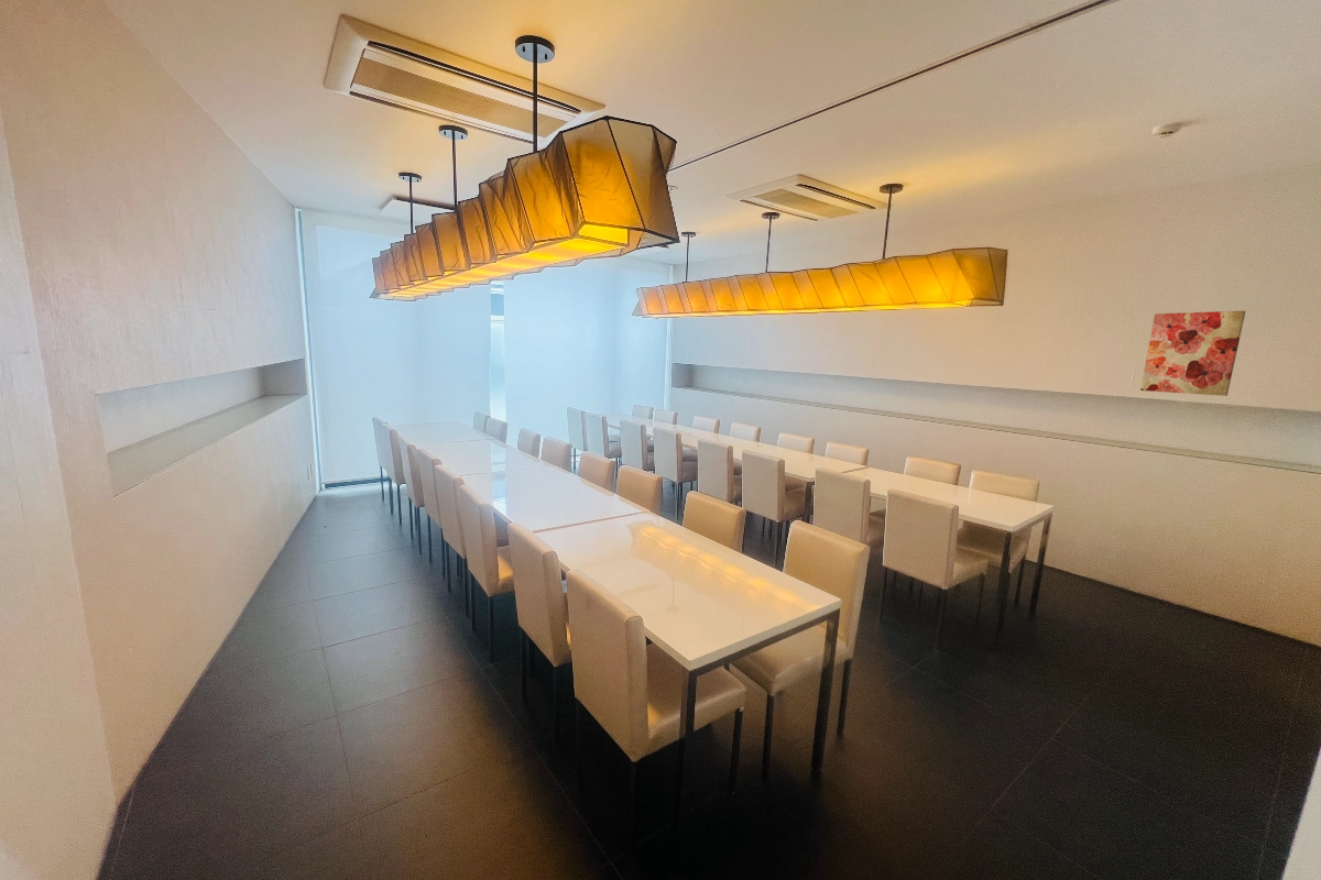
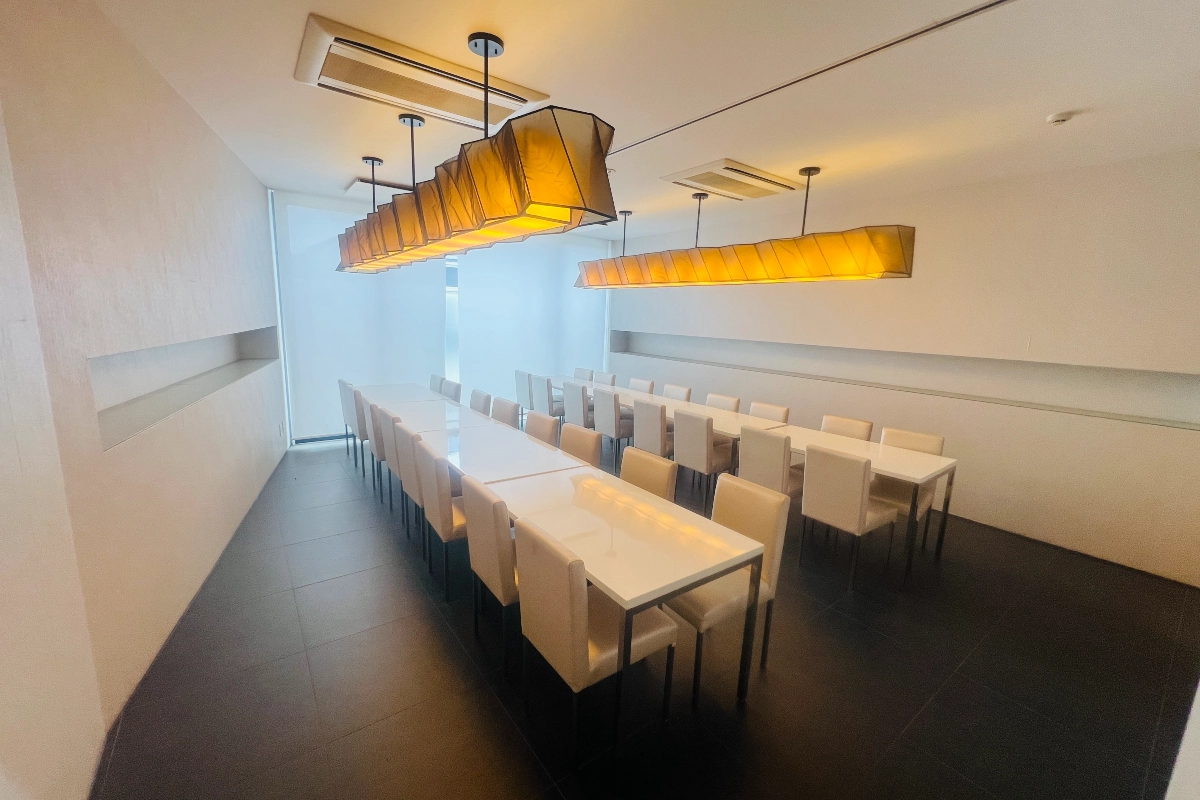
- wall art [1139,309,1246,397]
